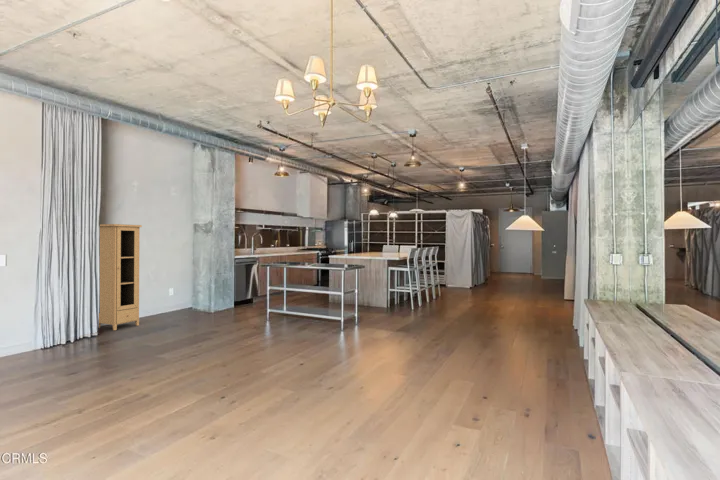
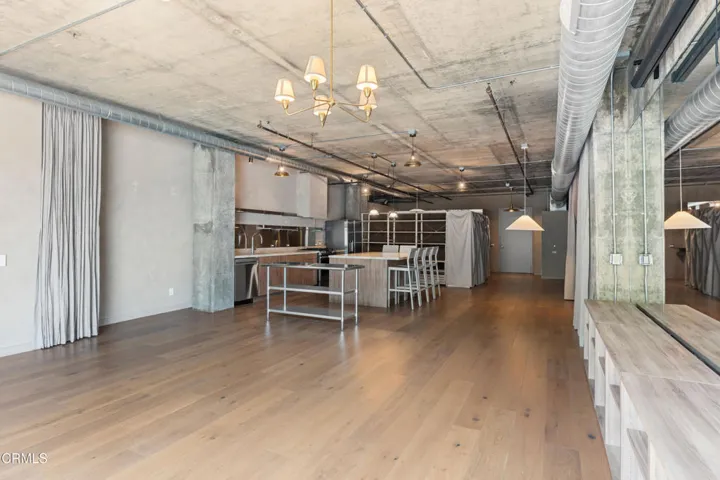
- cupboard [98,223,143,331]
